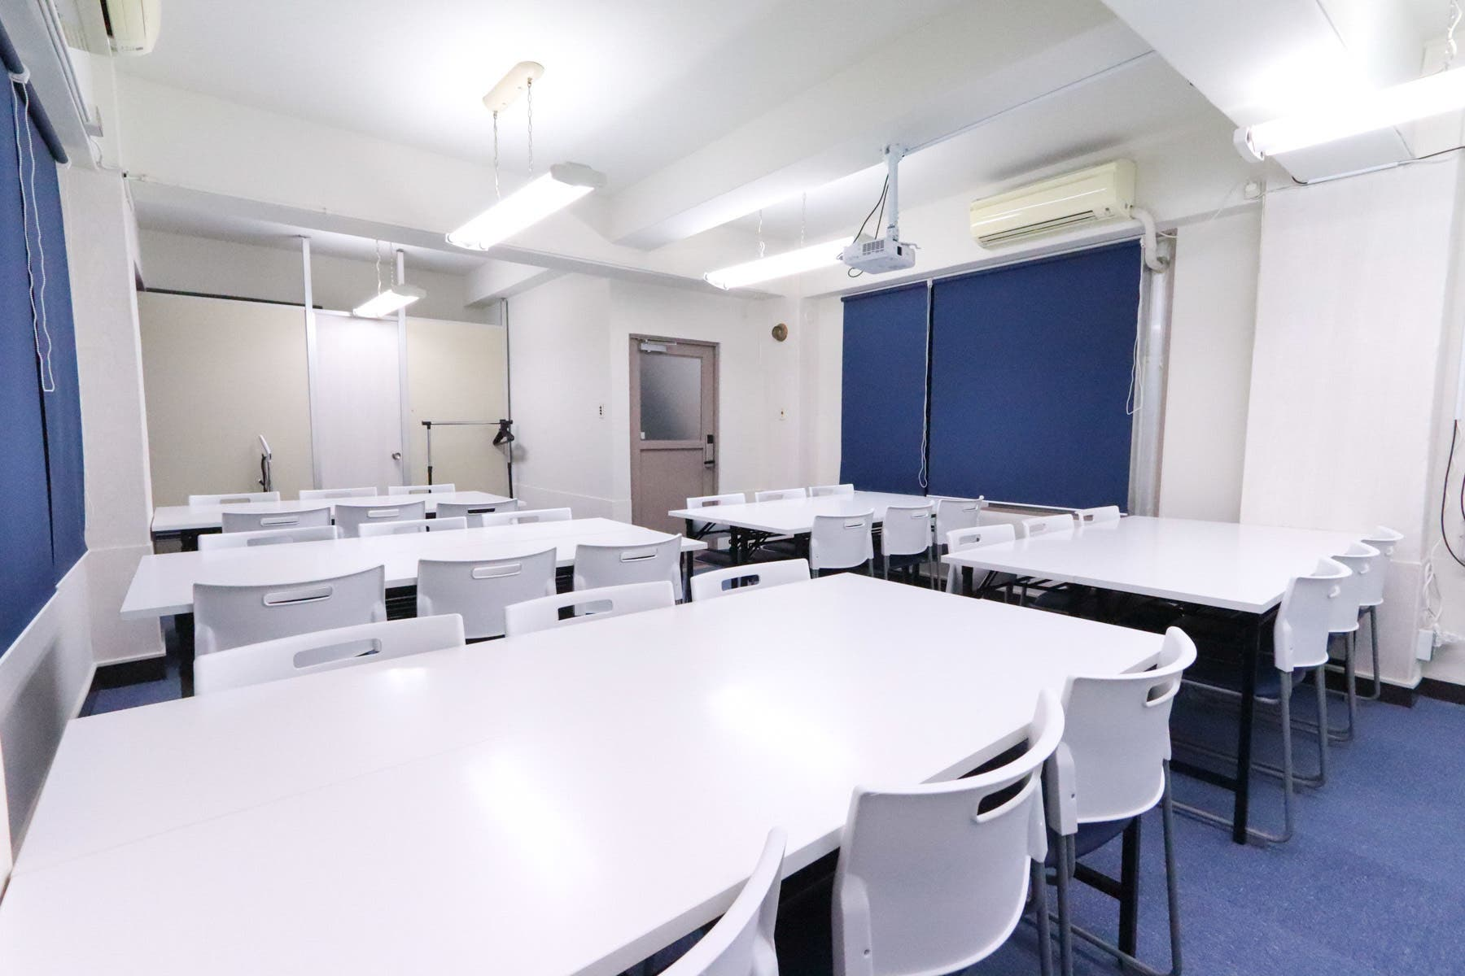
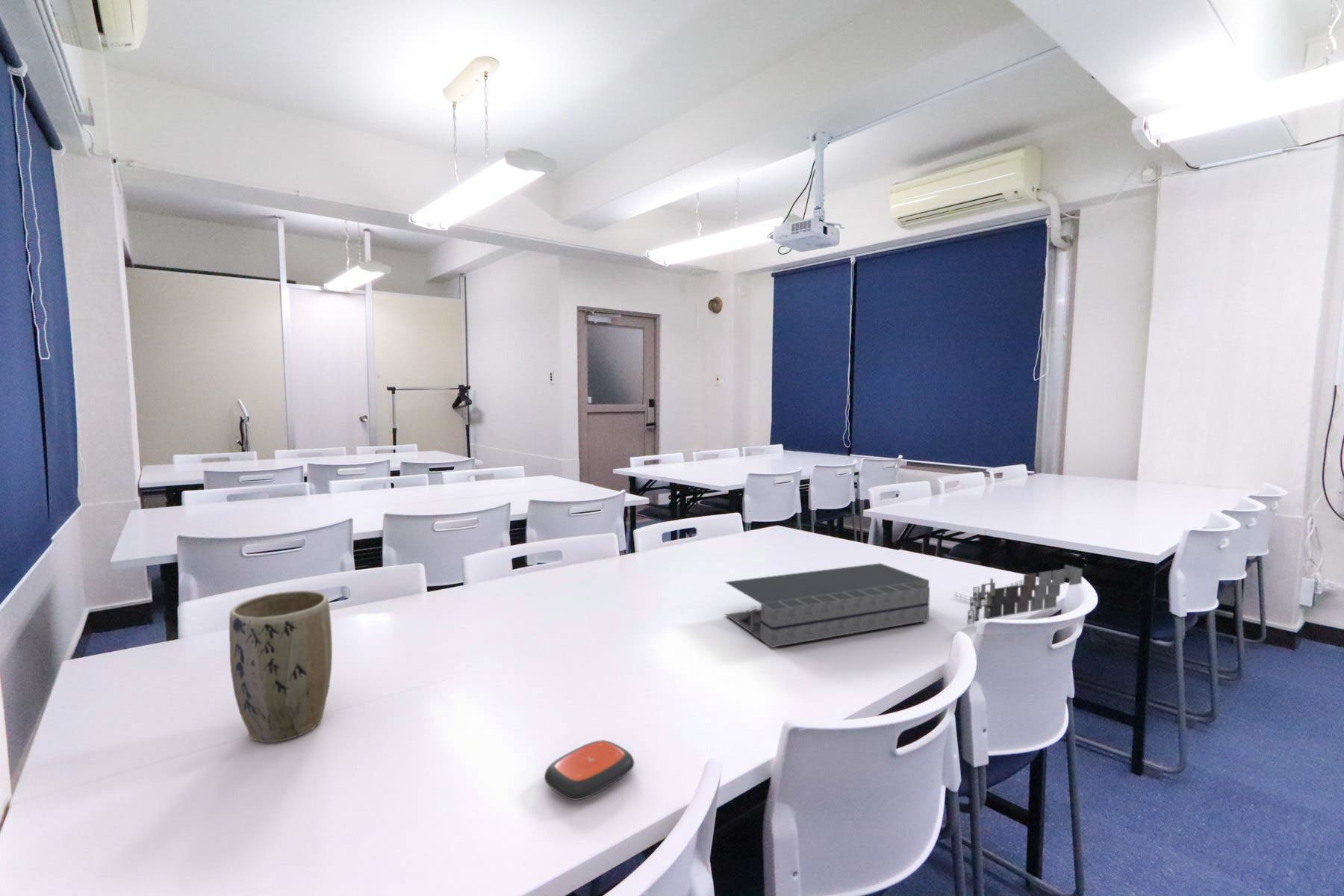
+ plant pot [228,590,333,743]
+ architectural model [724,562,1083,648]
+ remote control [544,739,635,801]
